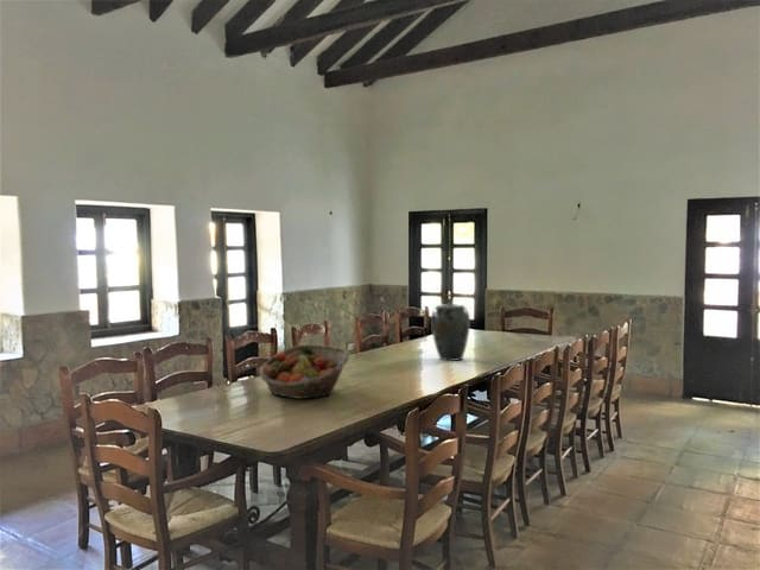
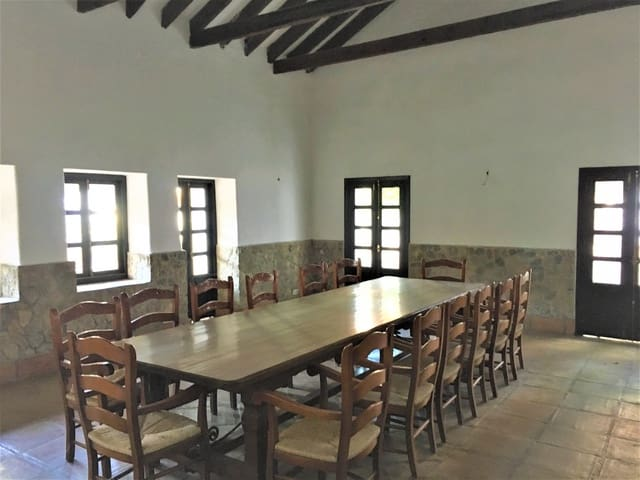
- vase [430,303,471,362]
- fruit basket [258,343,350,400]
